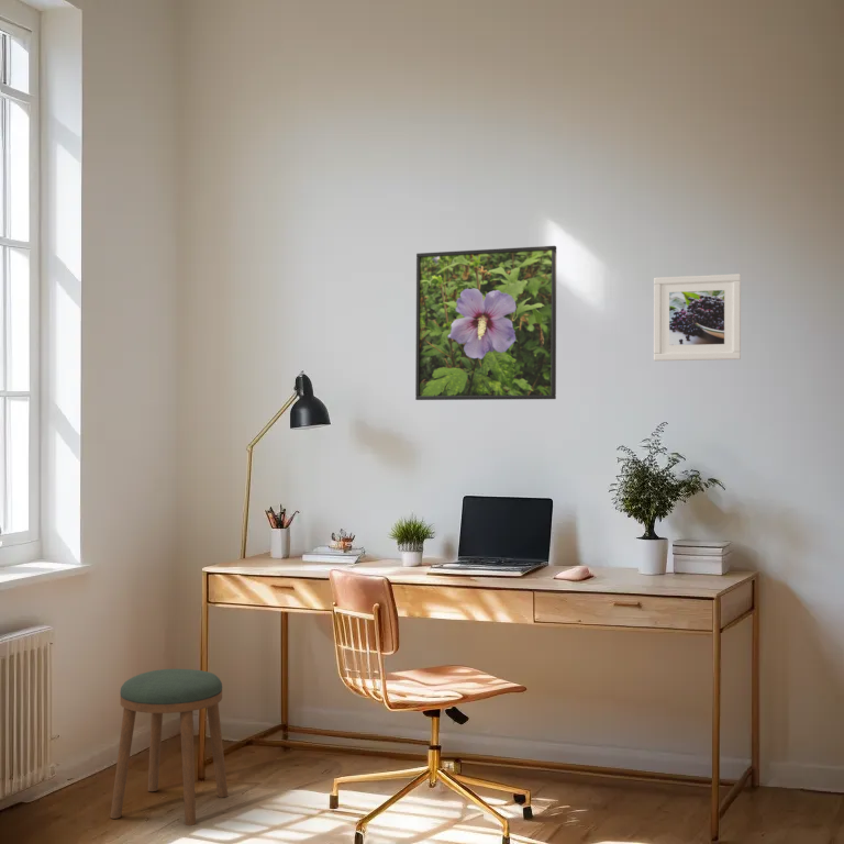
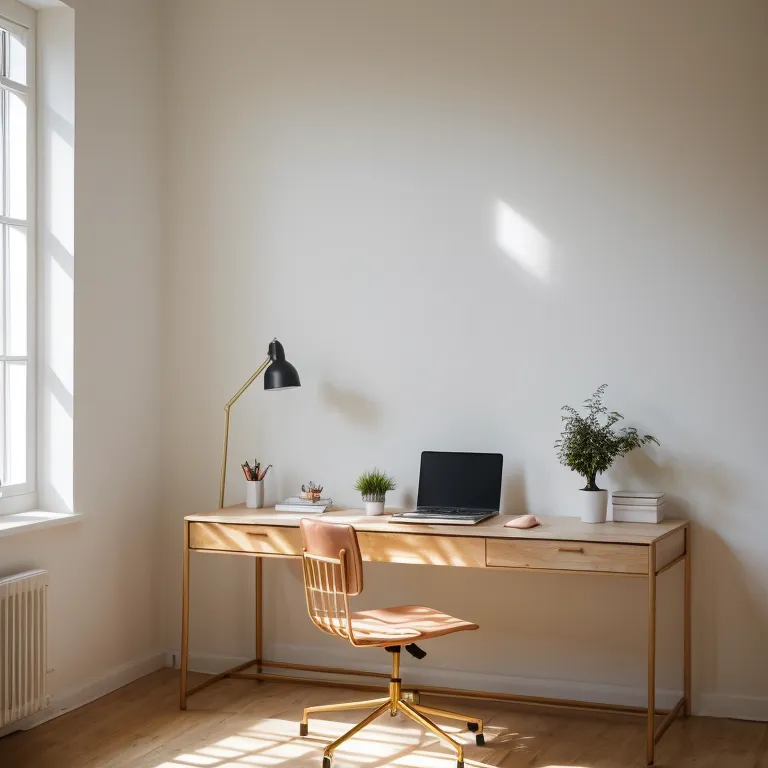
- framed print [653,273,742,362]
- stool [110,668,229,826]
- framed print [414,245,557,401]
